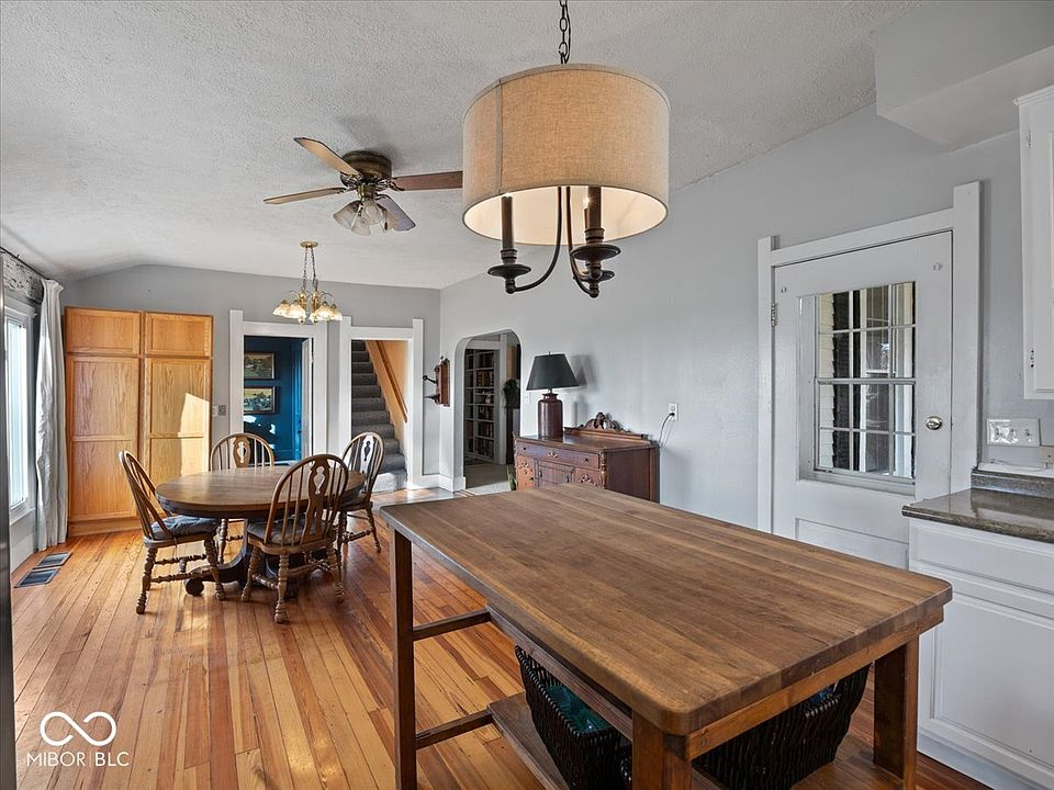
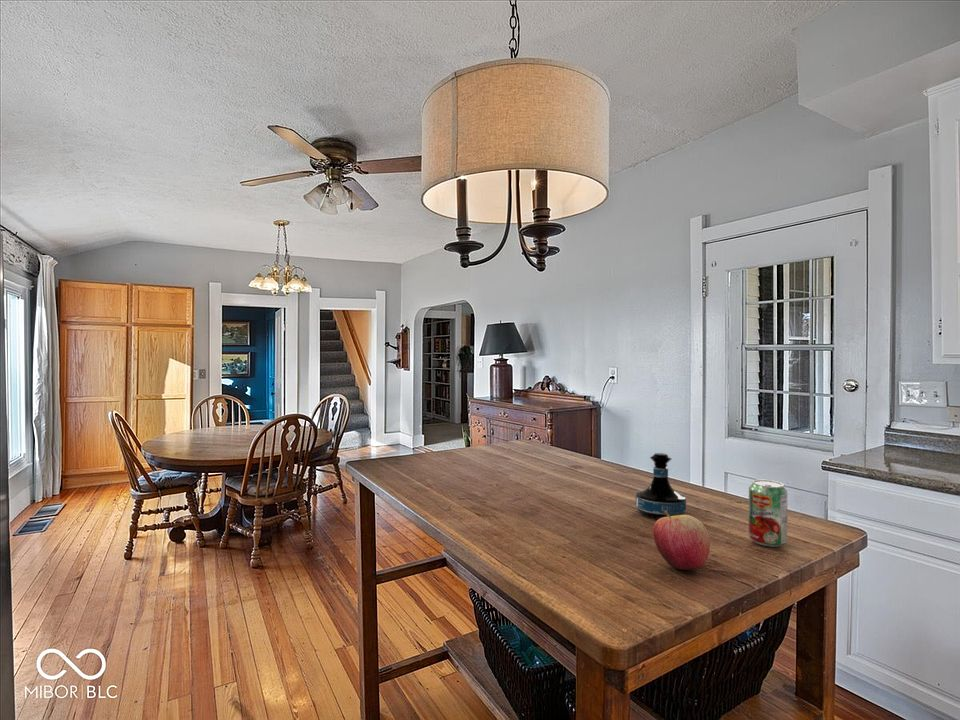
+ beverage can [748,479,788,548]
+ apple [652,511,711,571]
+ tequila bottle [635,452,687,519]
